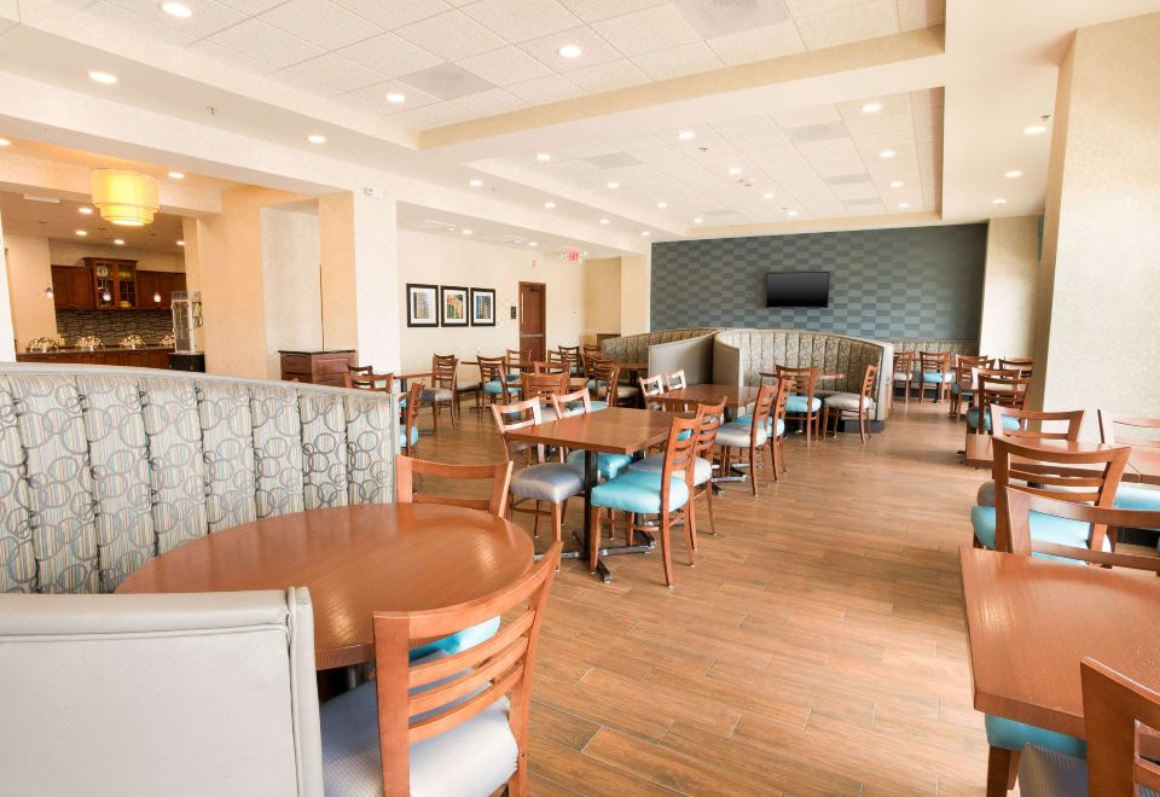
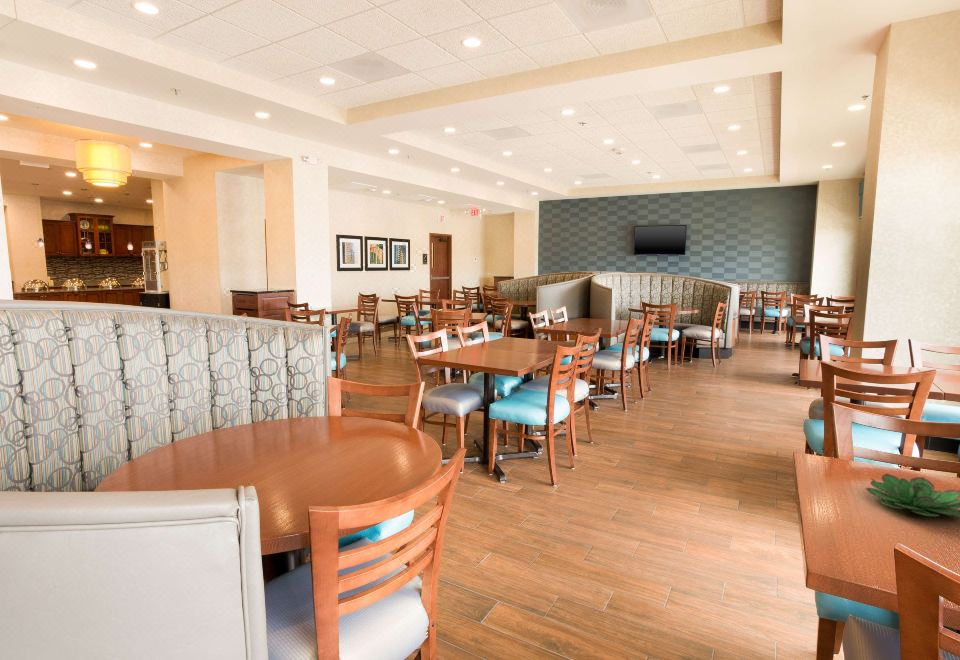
+ succulent plant [865,472,960,518]
